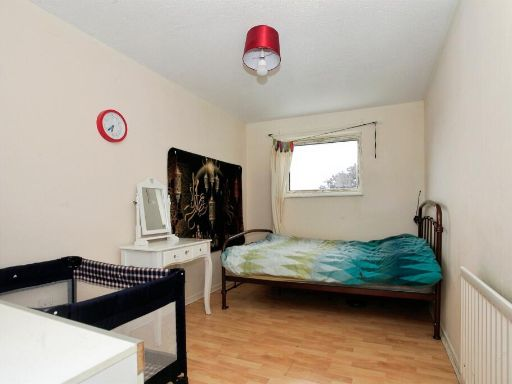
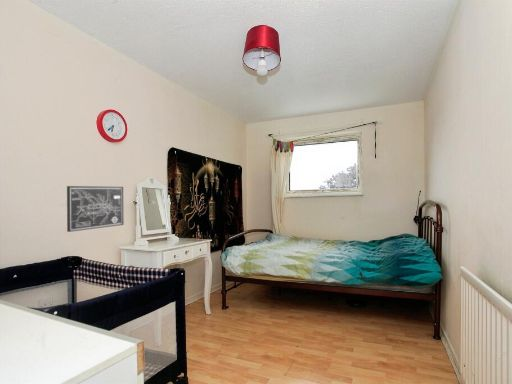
+ wall art [66,185,125,233]
